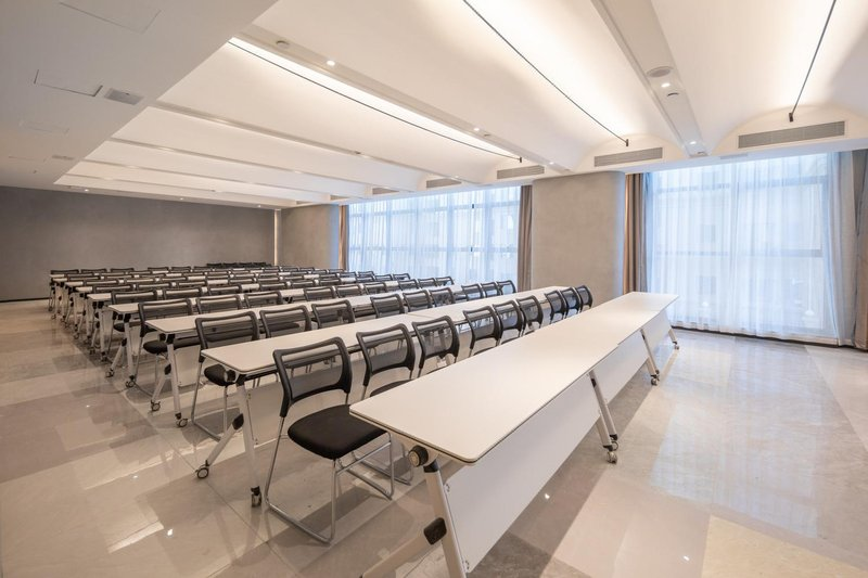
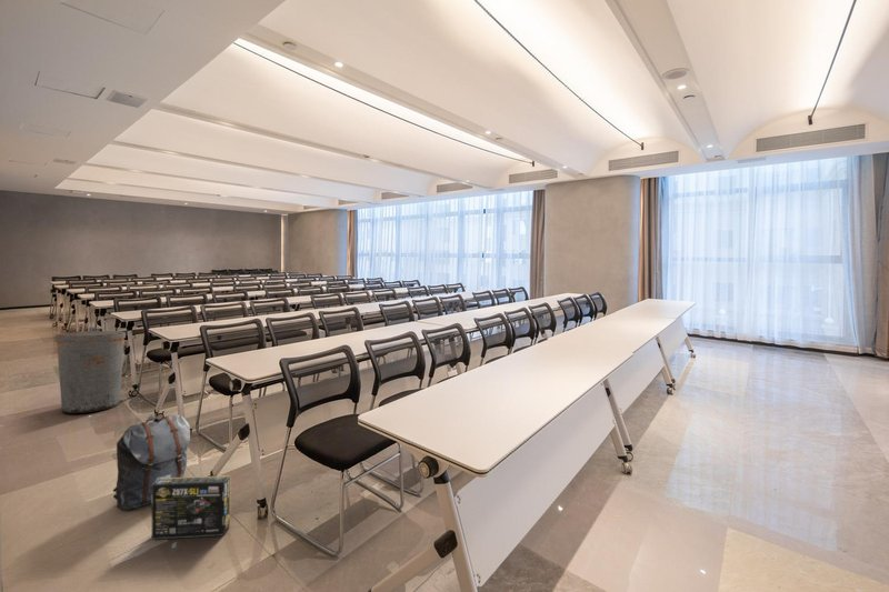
+ backpack [112,414,191,511]
+ box [150,474,231,540]
+ trash can [54,325,127,414]
